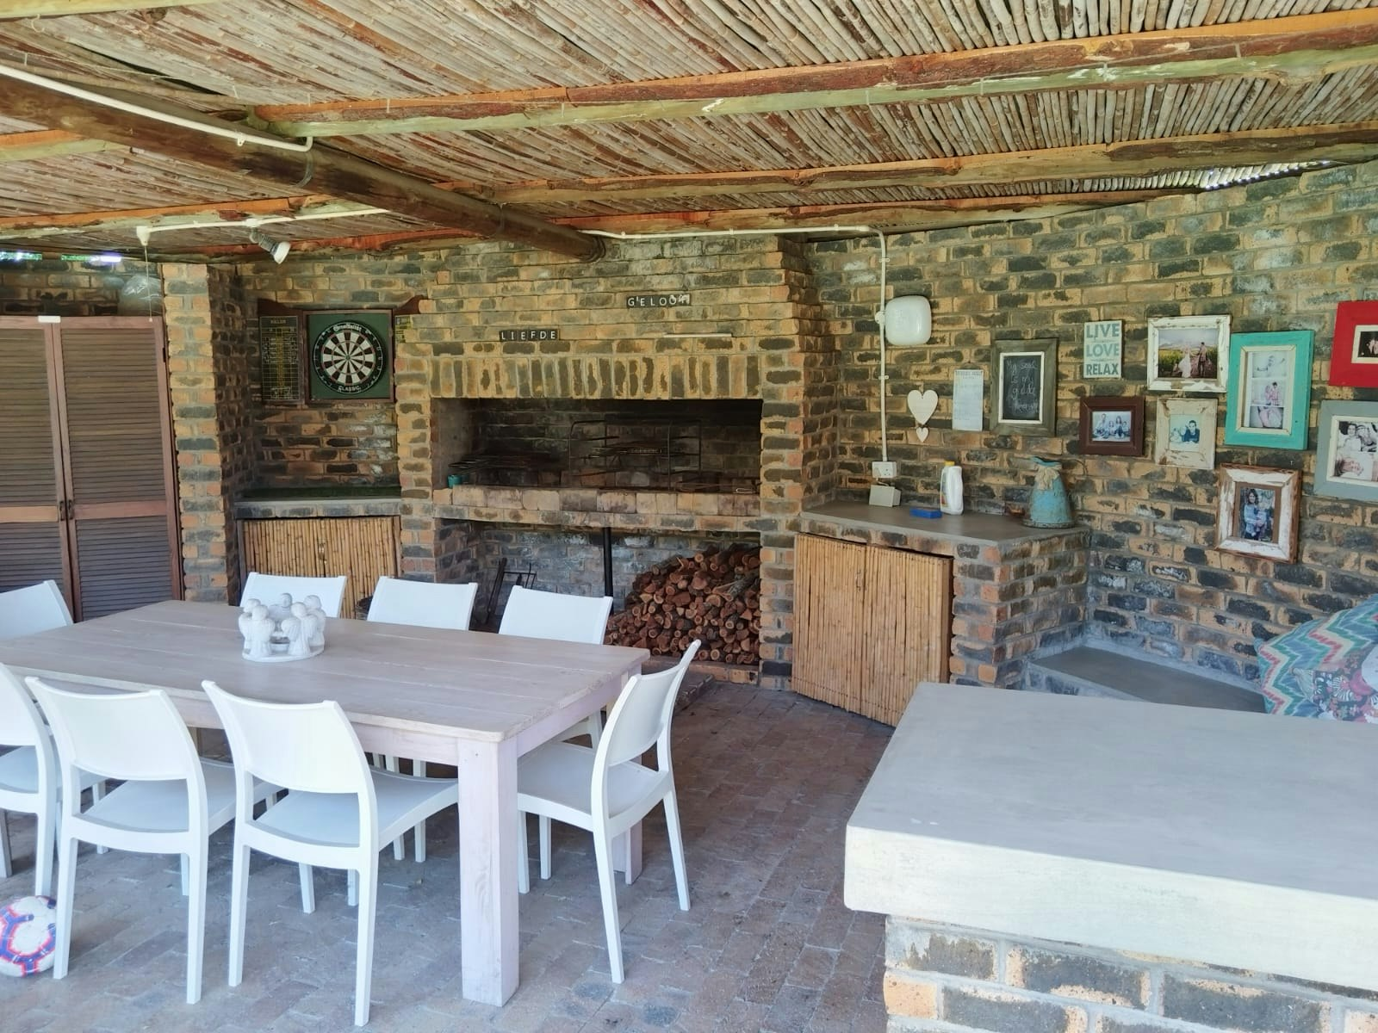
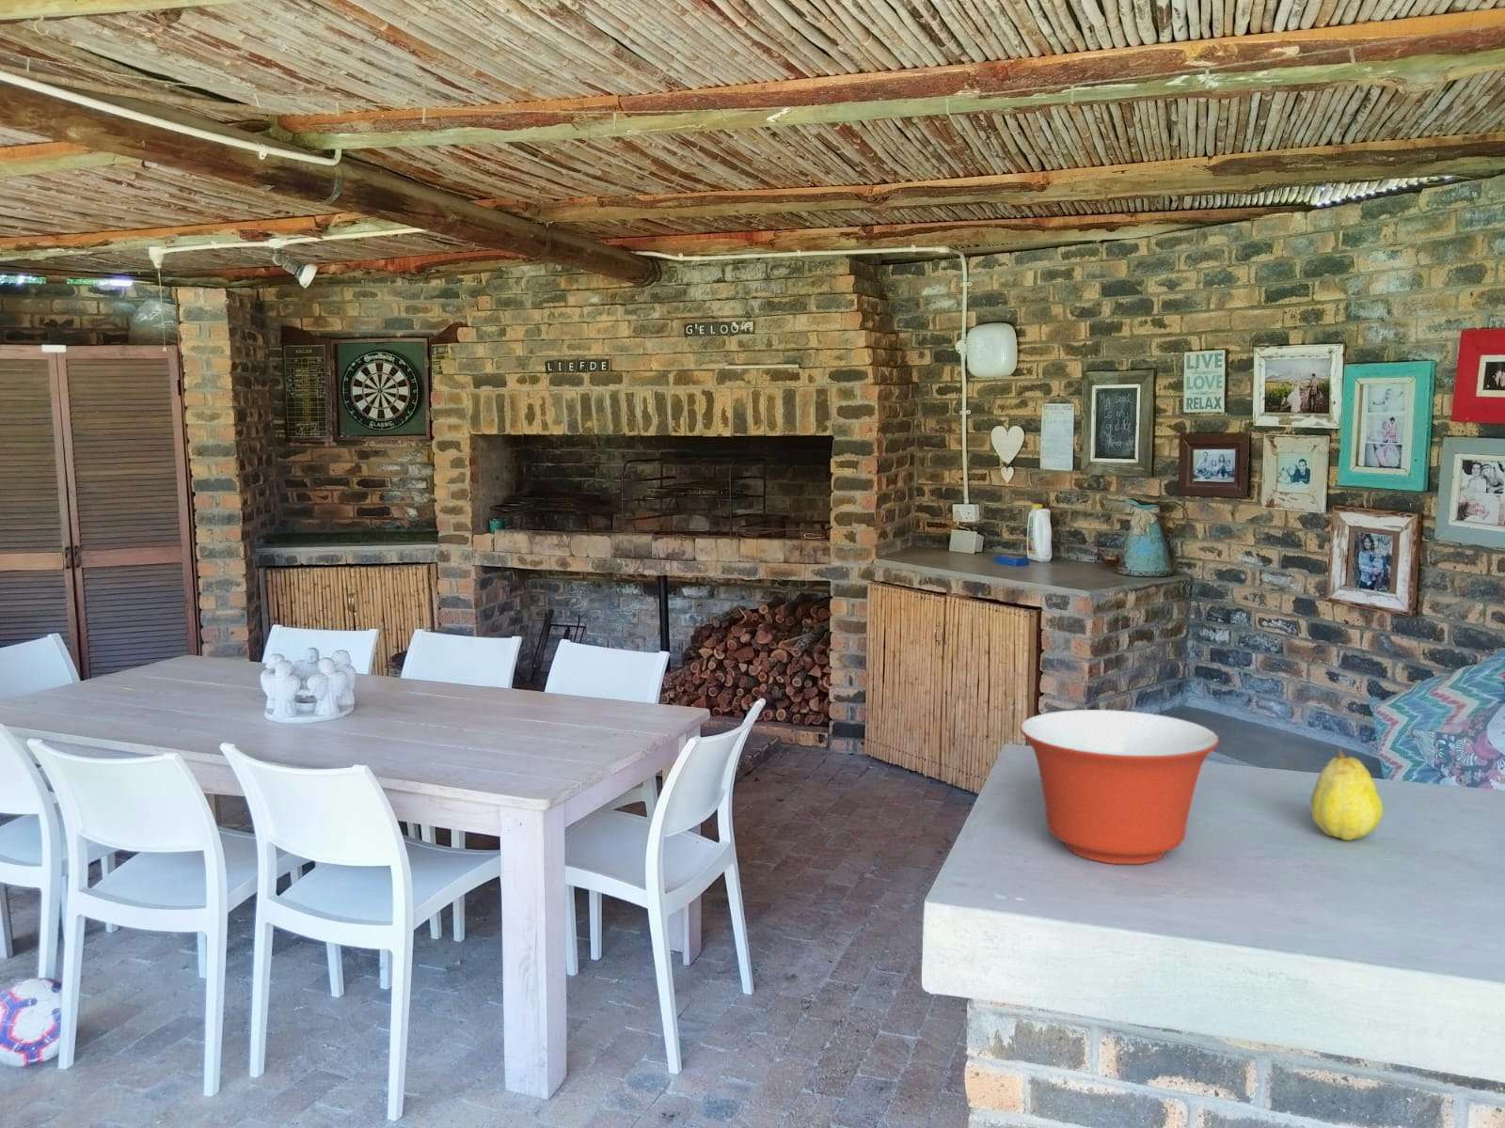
+ fruit [1309,748,1384,841]
+ mixing bowl [1019,709,1219,865]
